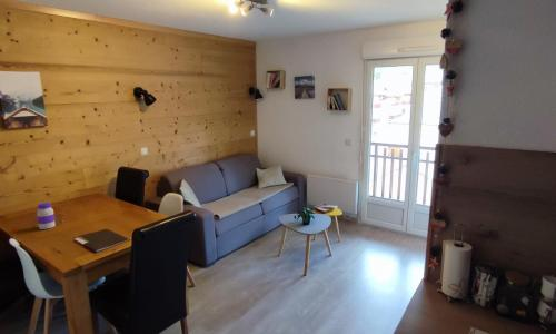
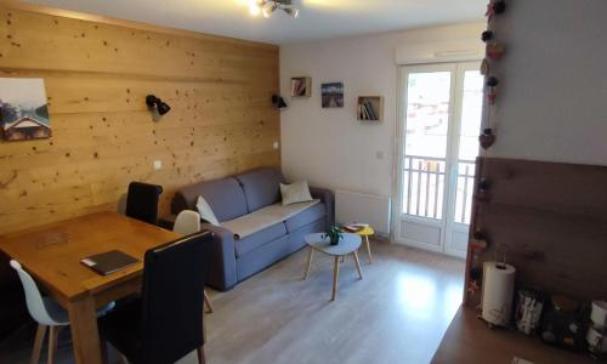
- jar [36,202,56,230]
